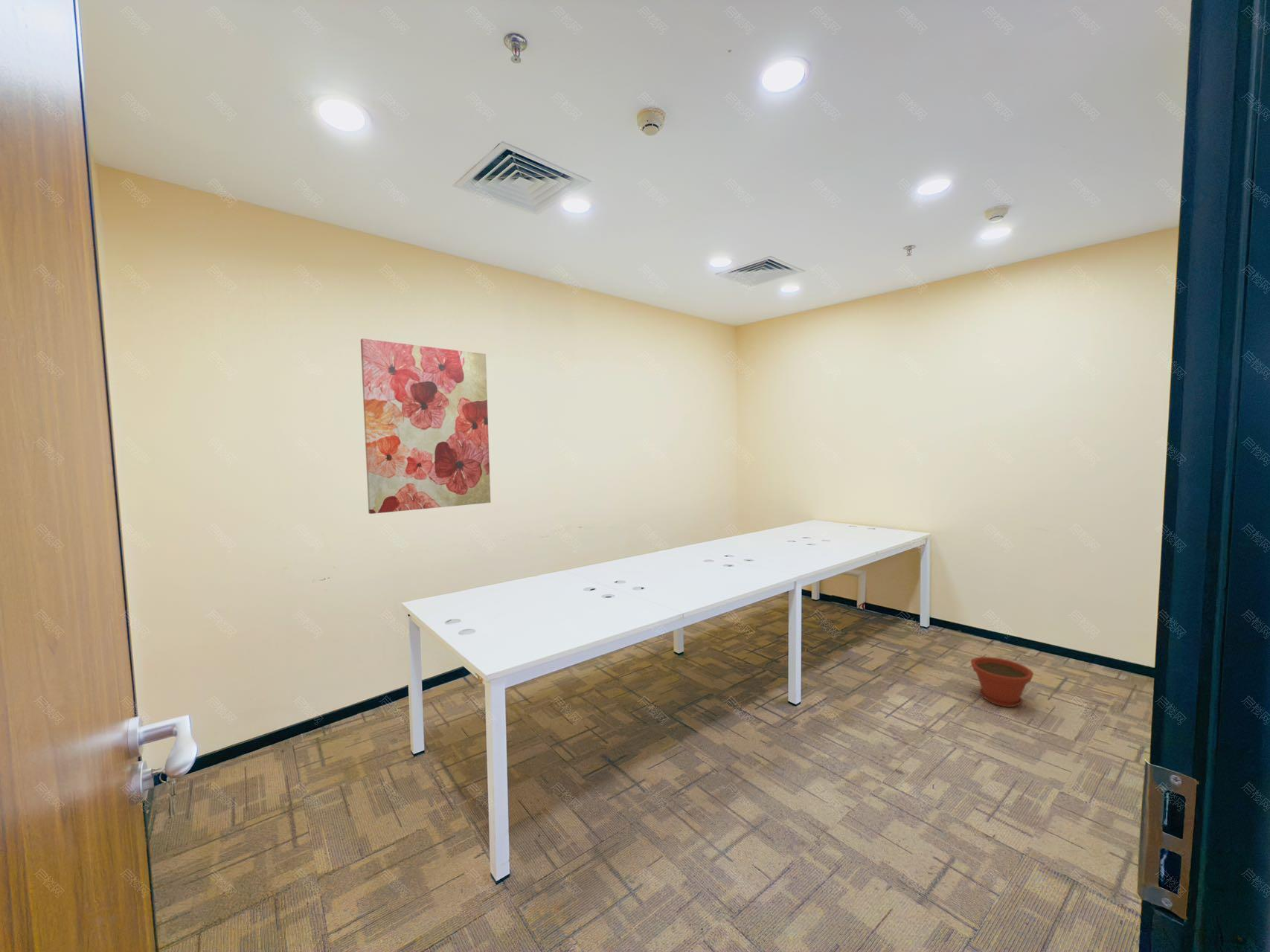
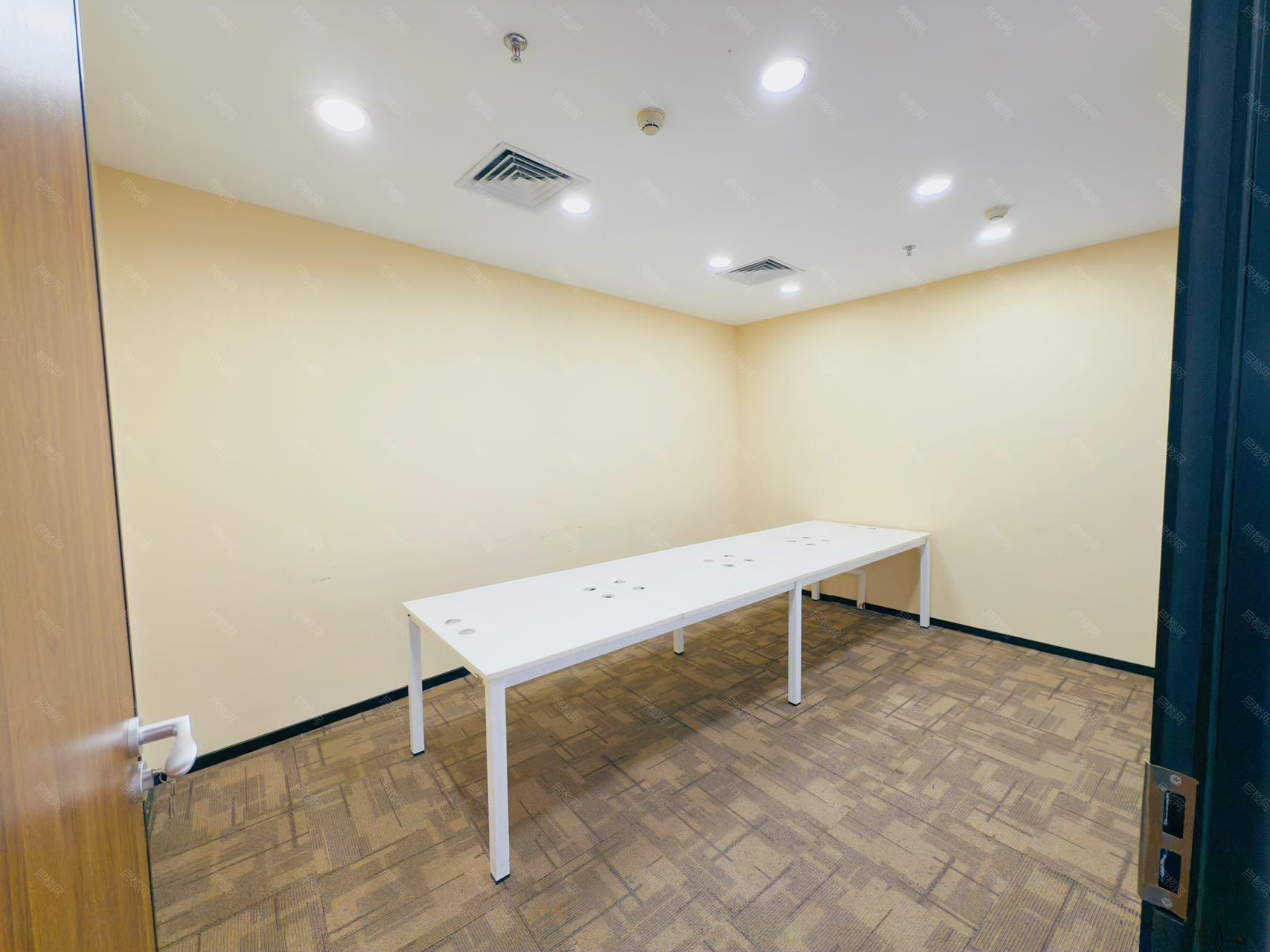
- wall art [360,338,492,515]
- plant pot [969,656,1034,708]
